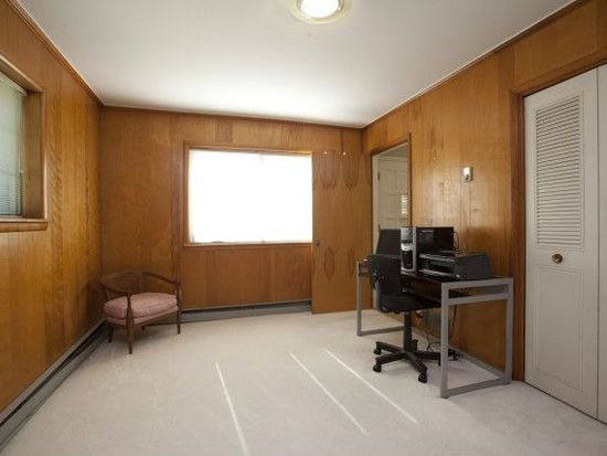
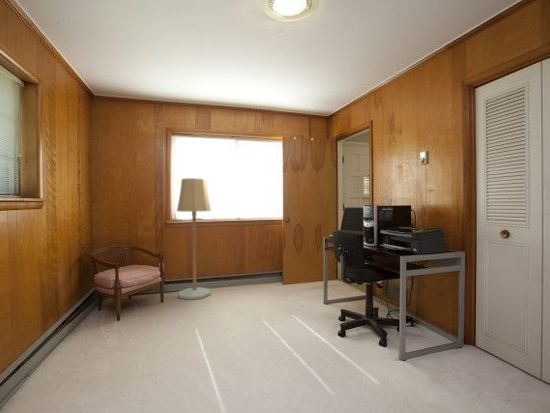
+ floor lamp [176,177,212,301]
